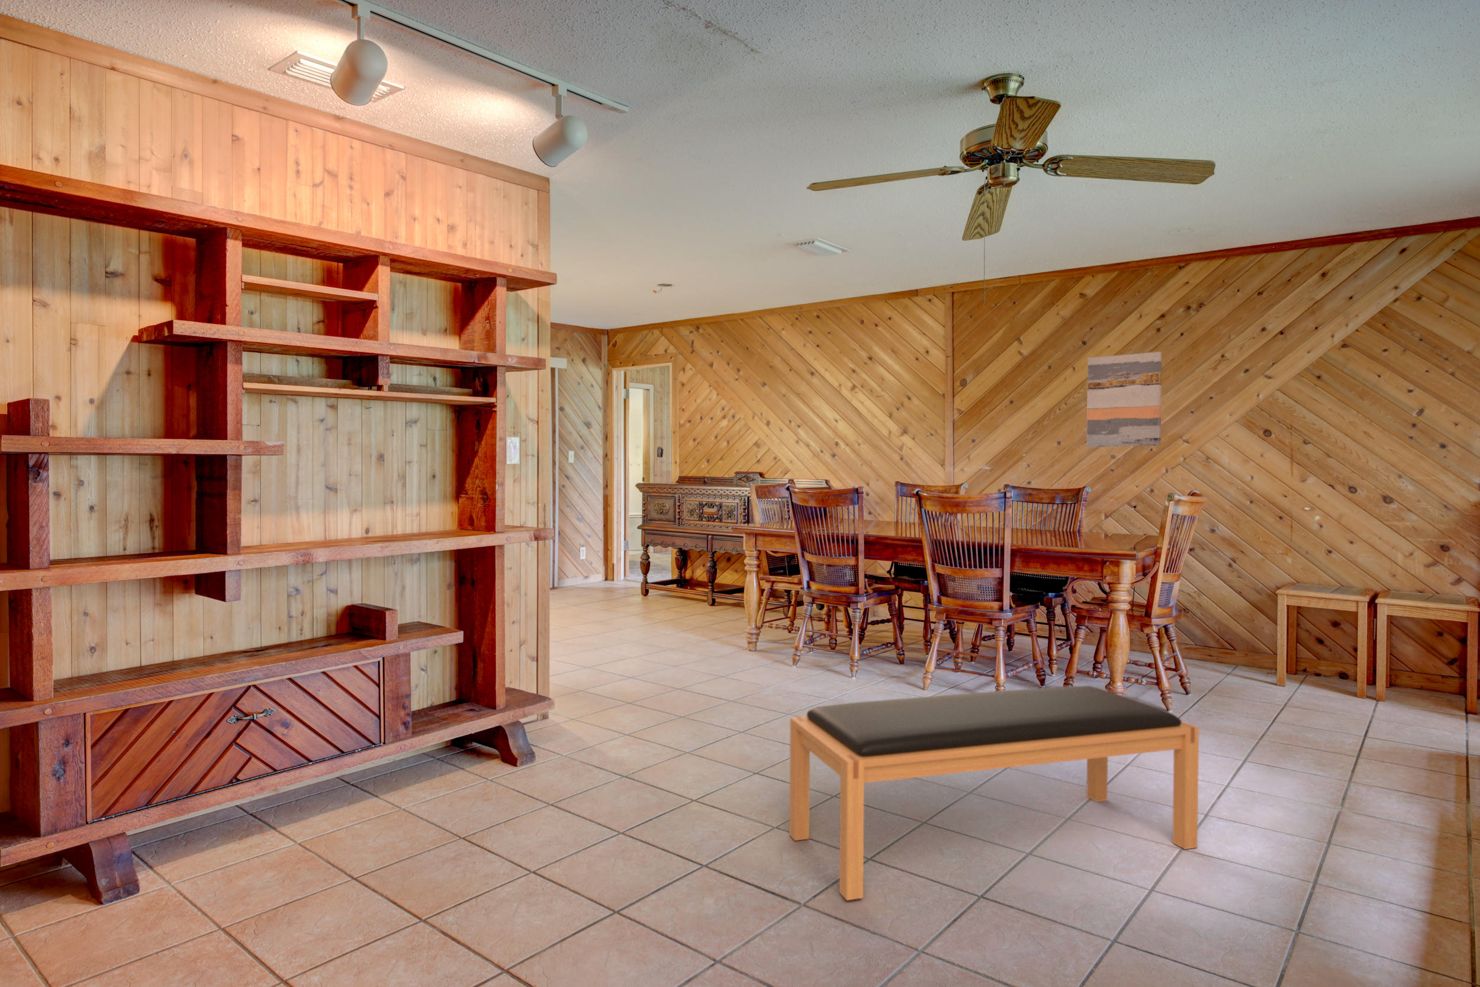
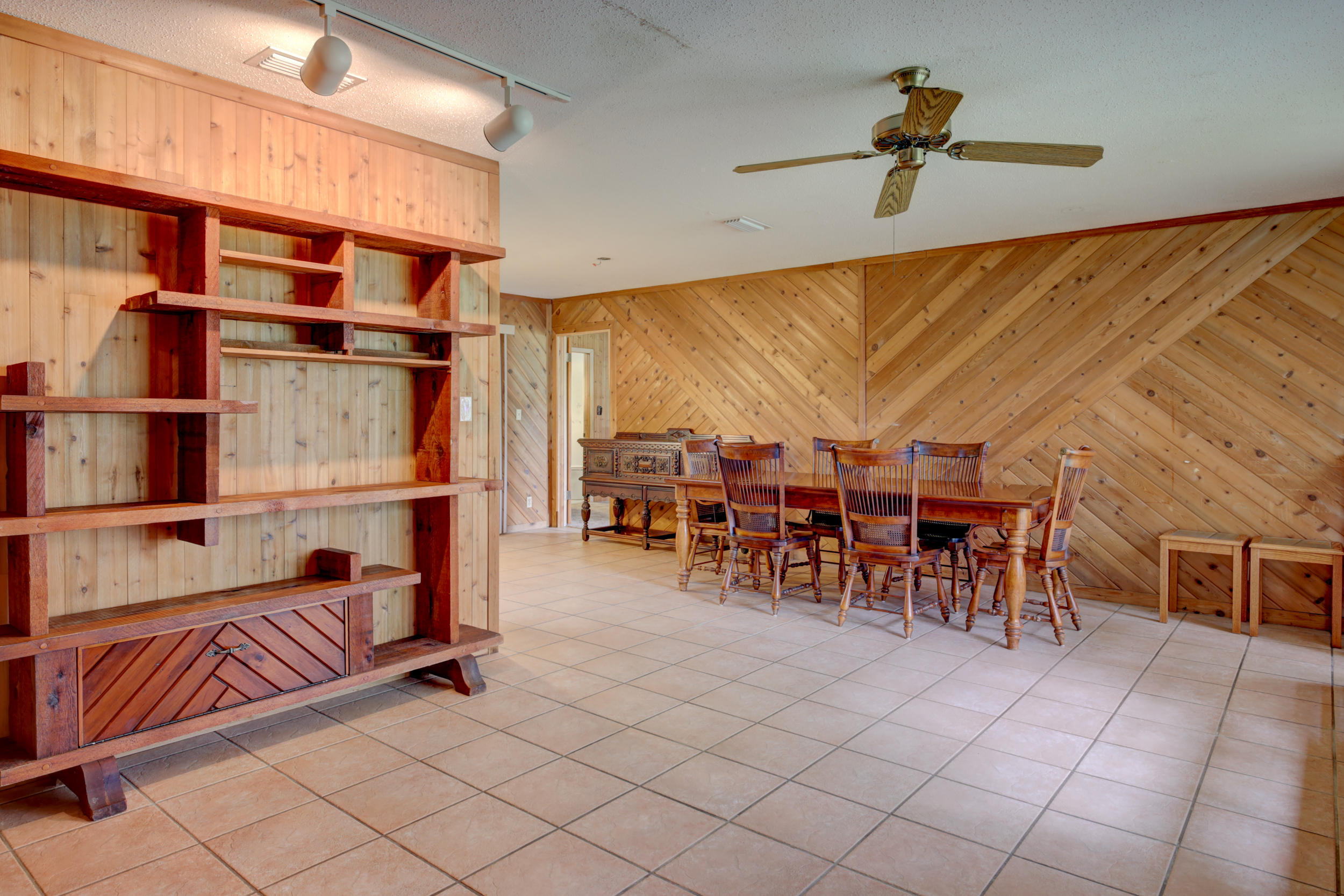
- wall art [1086,351,1162,447]
- bench [788,685,1199,901]
